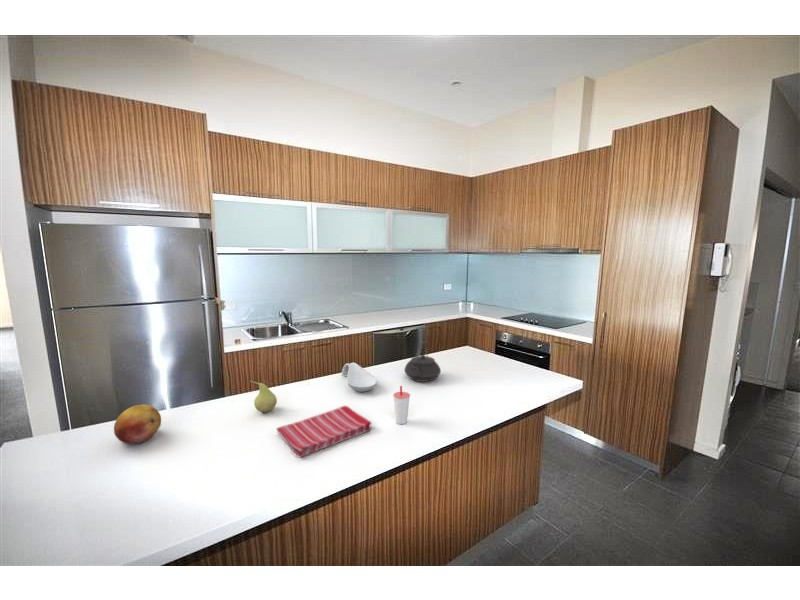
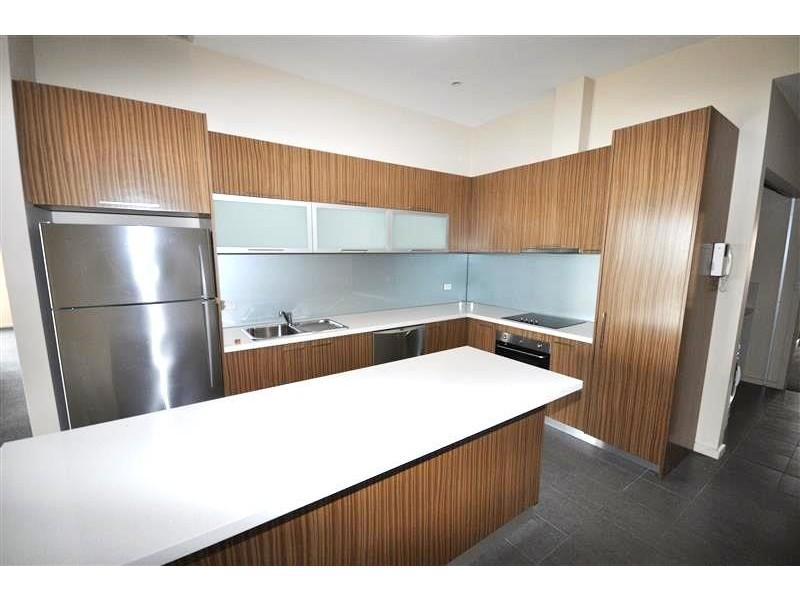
- fruit [113,403,162,445]
- spoon rest [341,362,378,393]
- dish towel [276,405,372,458]
- cup [392,385,411,425]
- fruit [249,380,278,413]
- teapot [403,340,442,383]
